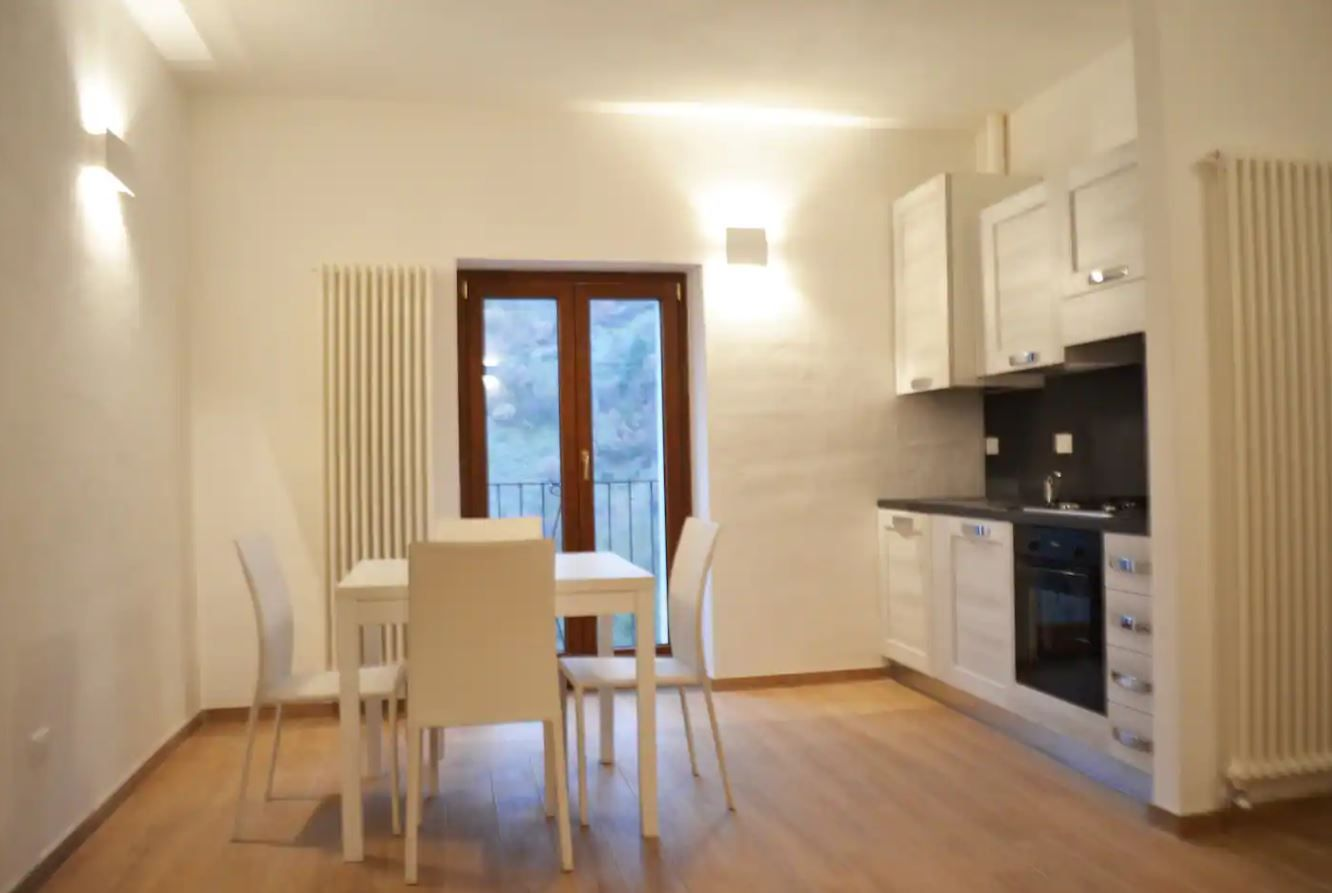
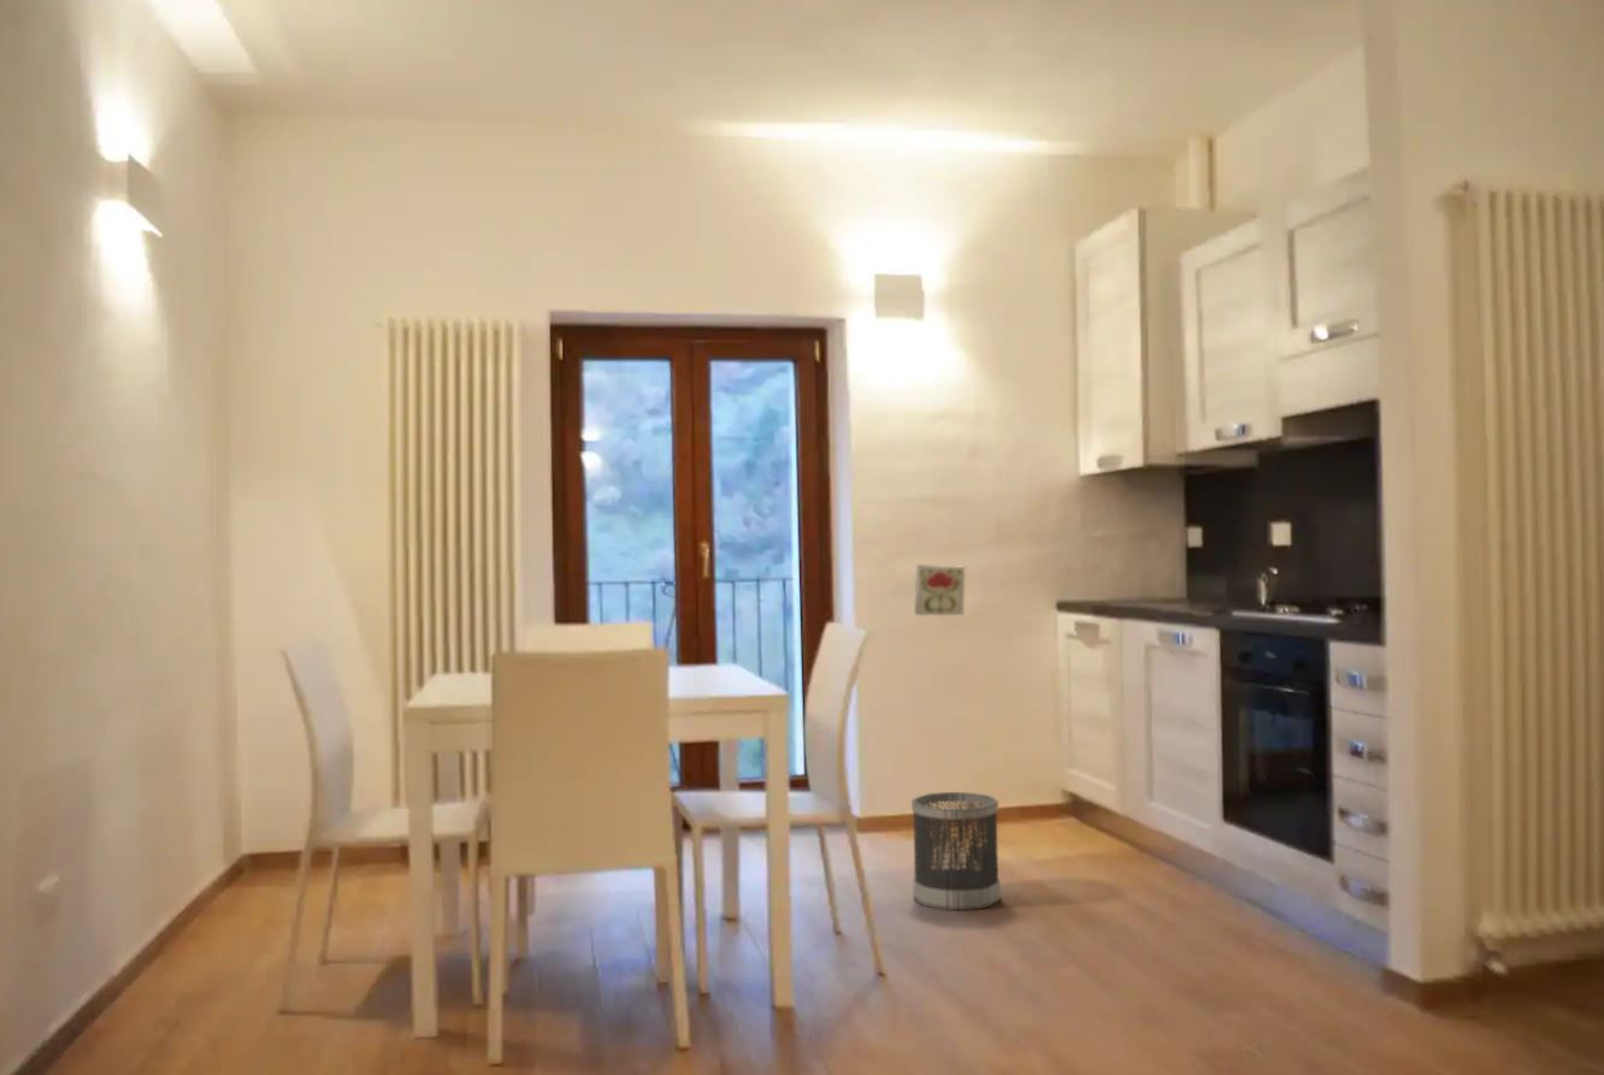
+ wastebasket [910,791,1002,911]
+ decorative tile [914,563,966,616]
